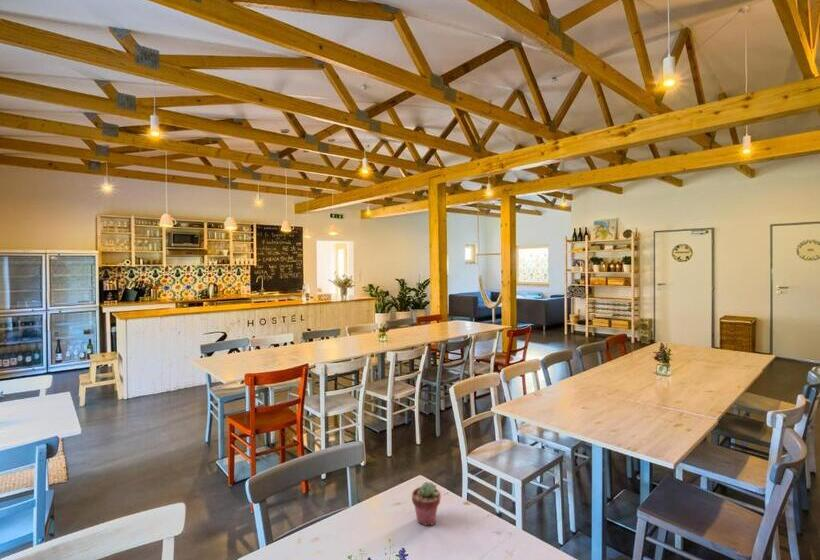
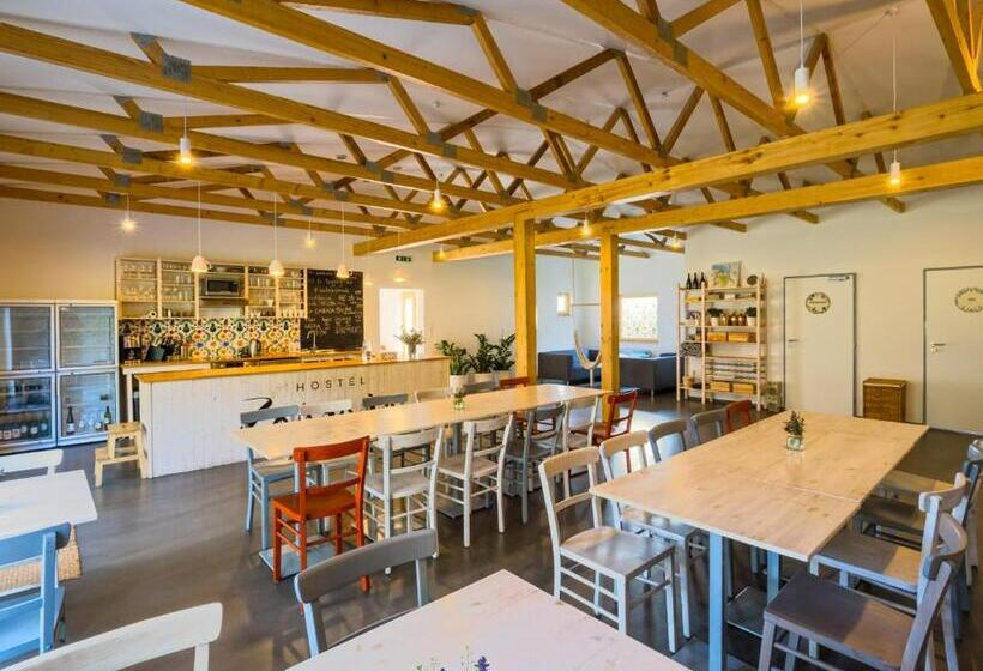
- potted succulent [411,481,442,527]
